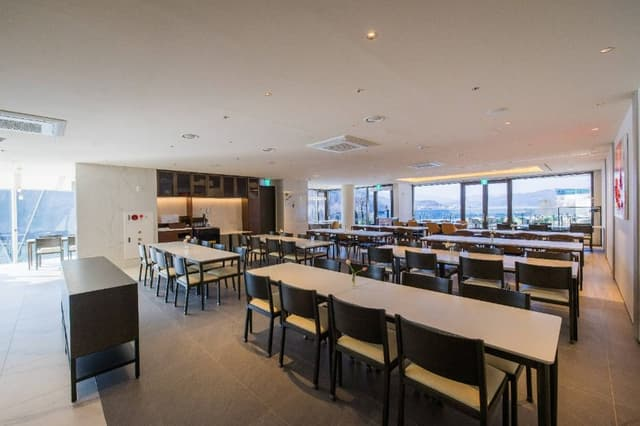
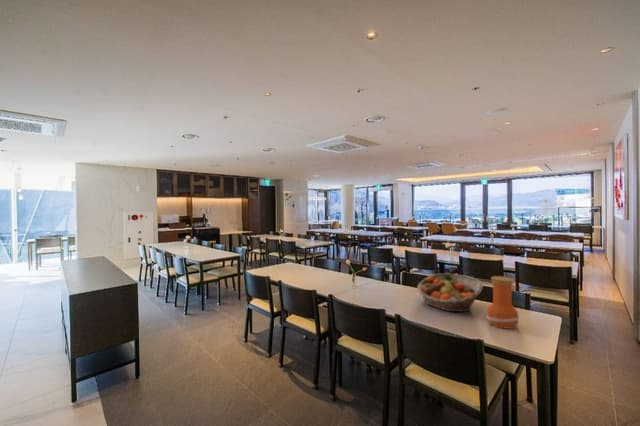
+ vase [486,275,520,330]
+ fruit basket [416,272,484,313]
